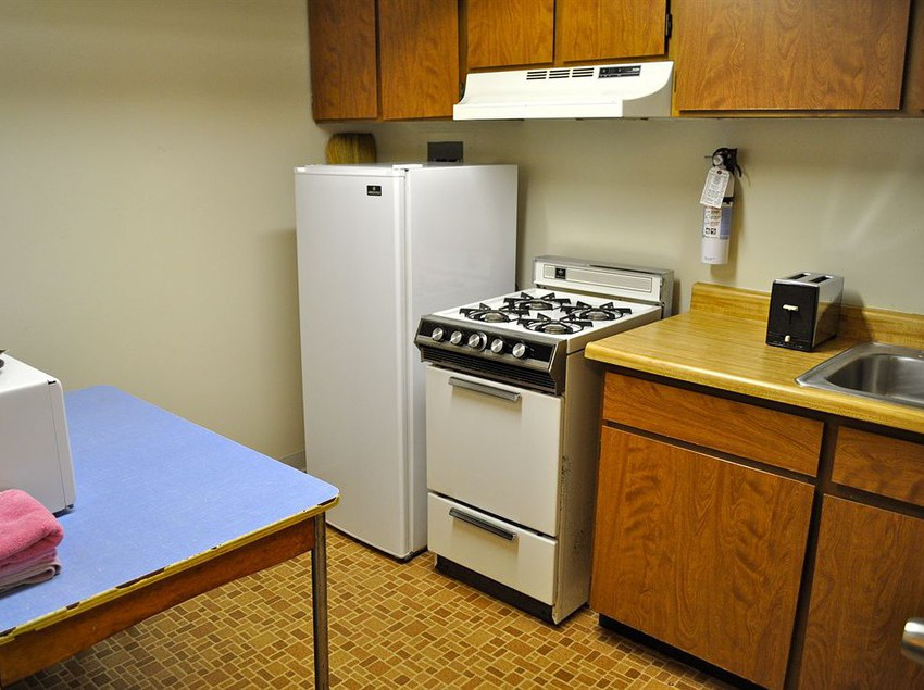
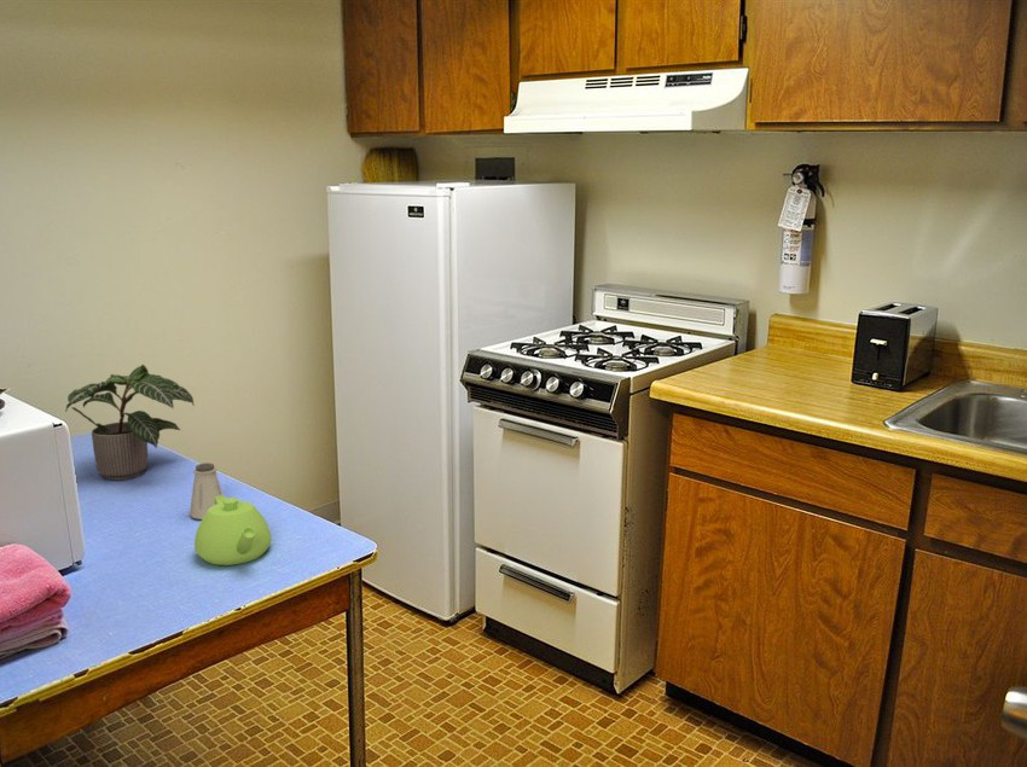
+ saltshaker [188,461,224,521]
+ teapot [193,494,272,566]
+ potted plant [64,364,196,481]
